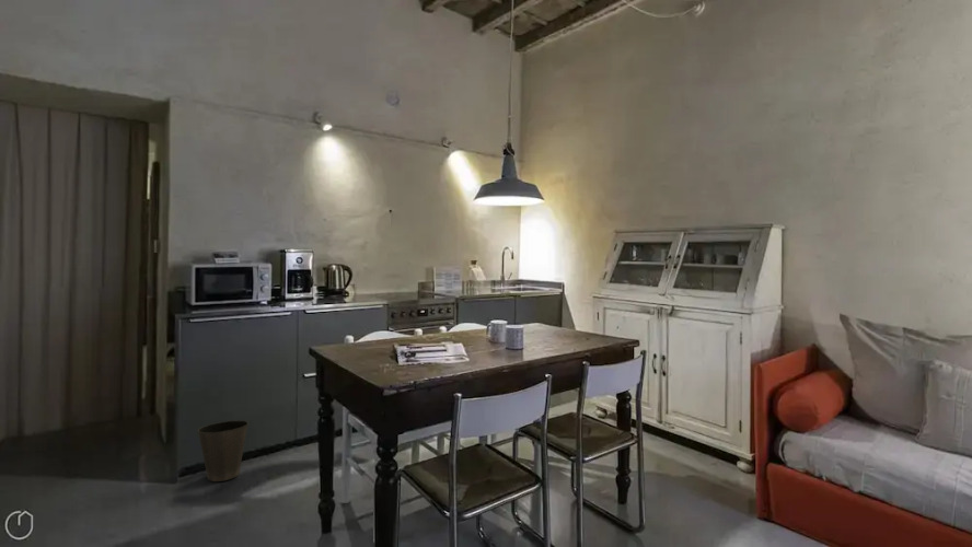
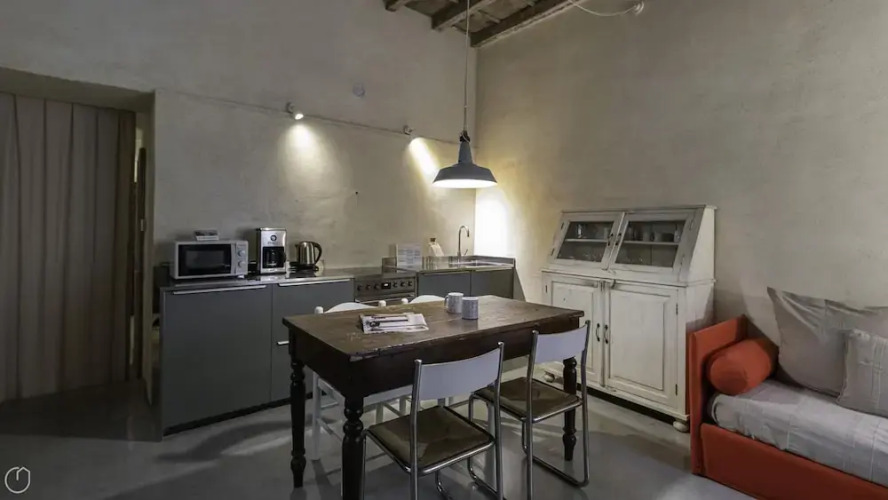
- waste basket [197,419,250,482]
